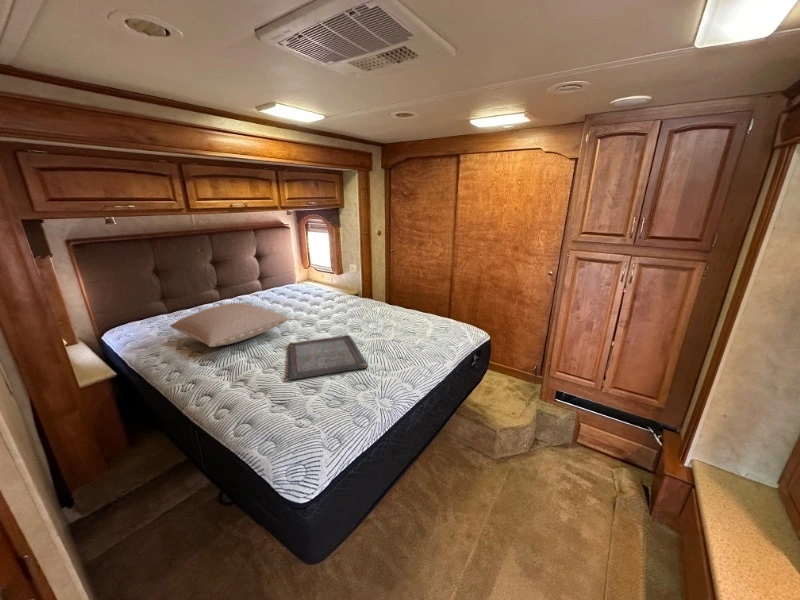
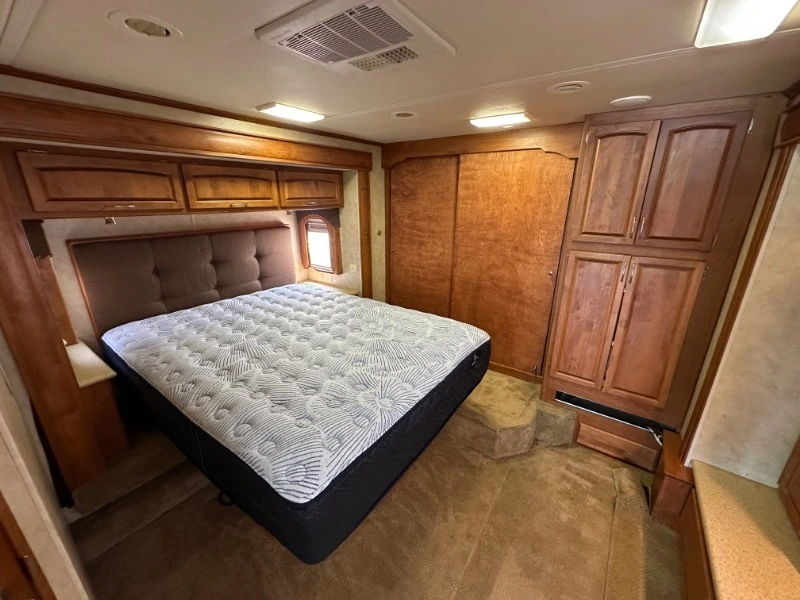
- serving tray [287,334,369,381]
- pillow [169,302,291,348]
